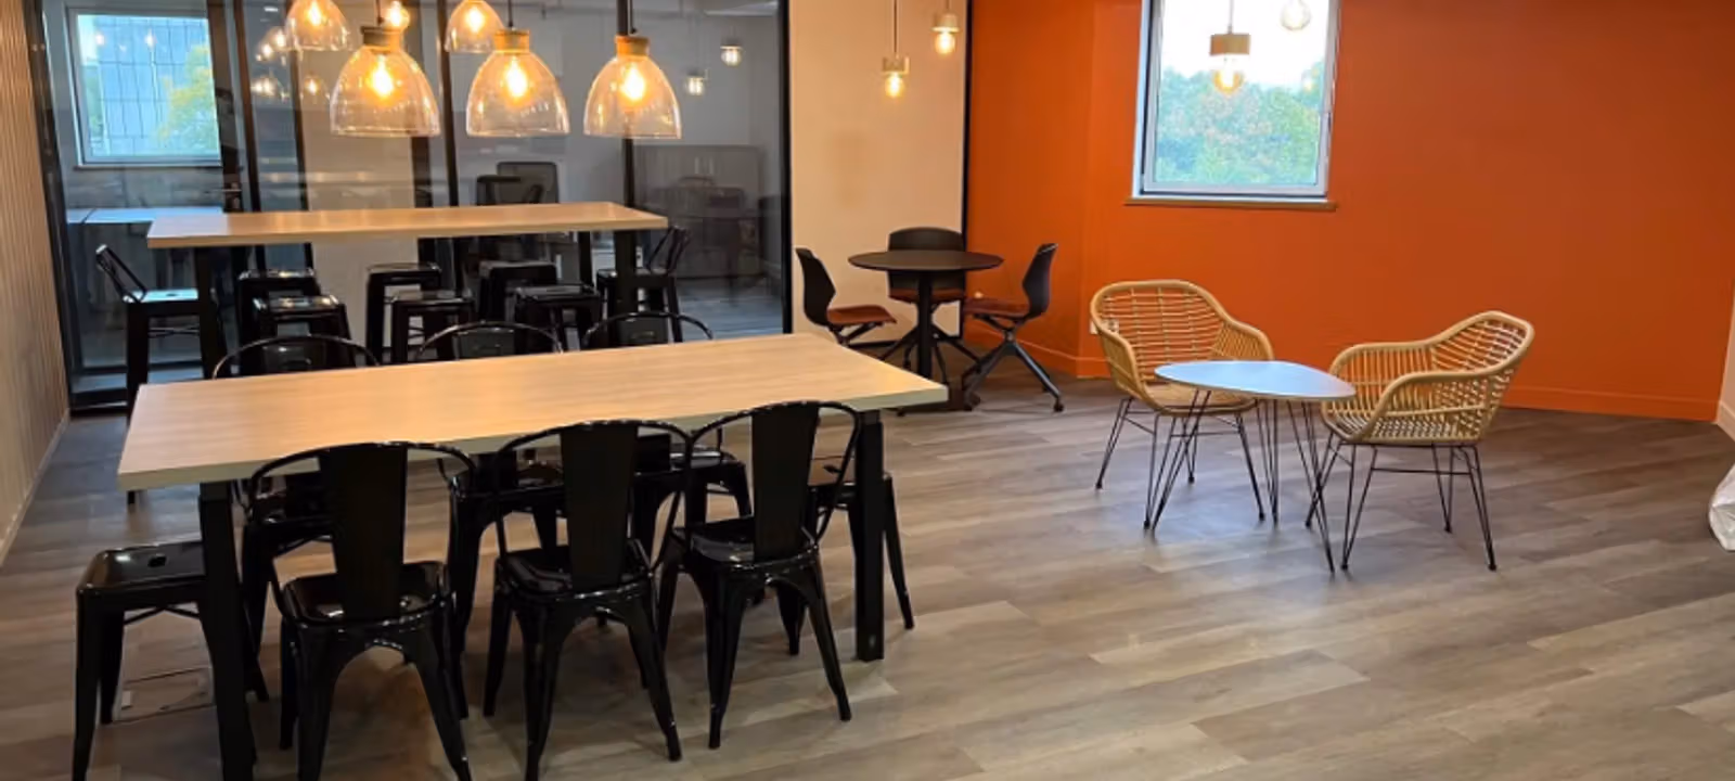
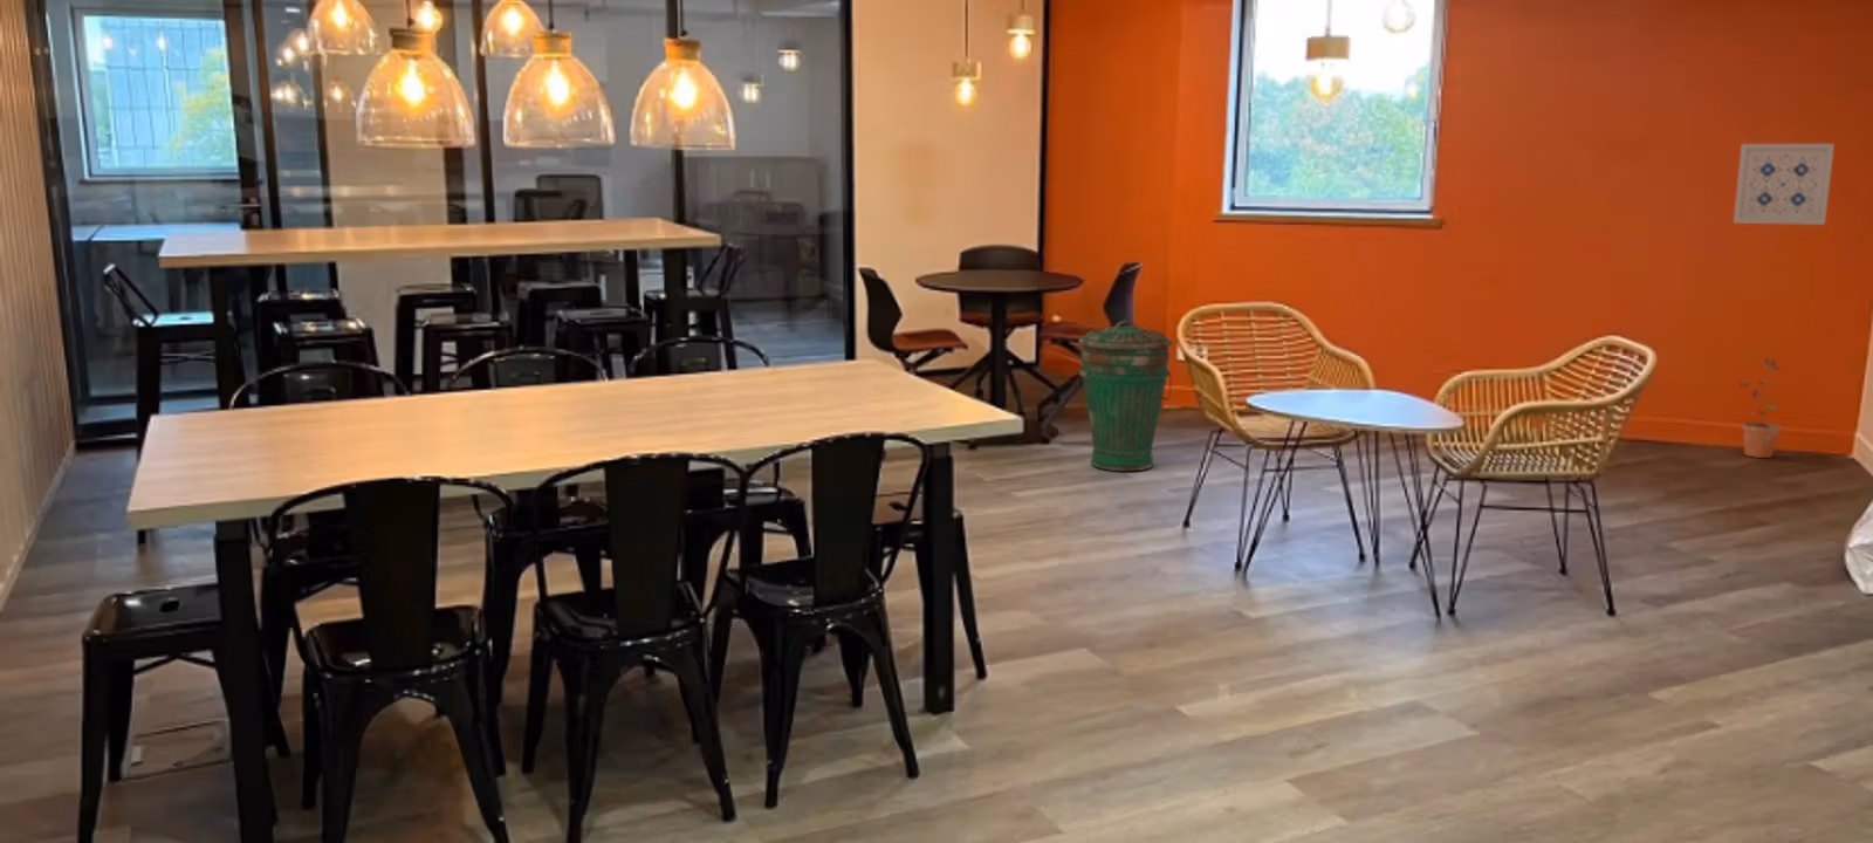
+ wall art [1732,143,1836,226]
+ trash can [1077,320,1174,473]
+ potted plant [1736,356,1785,459]
